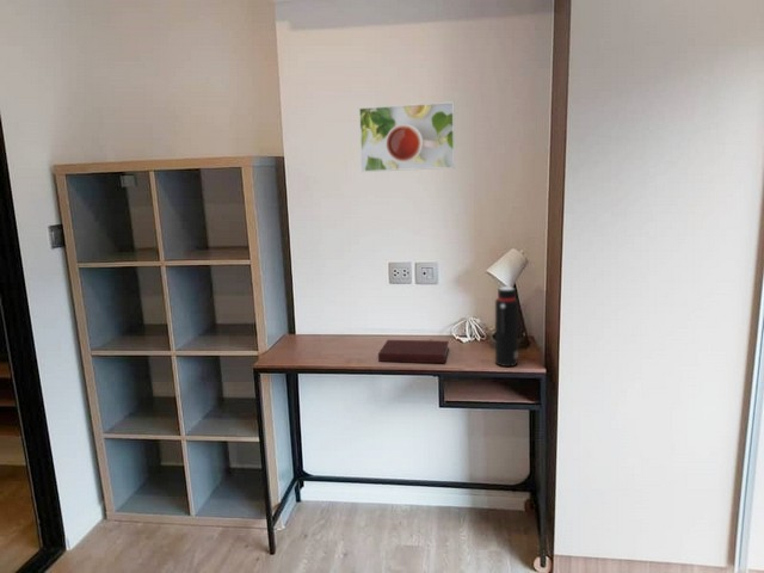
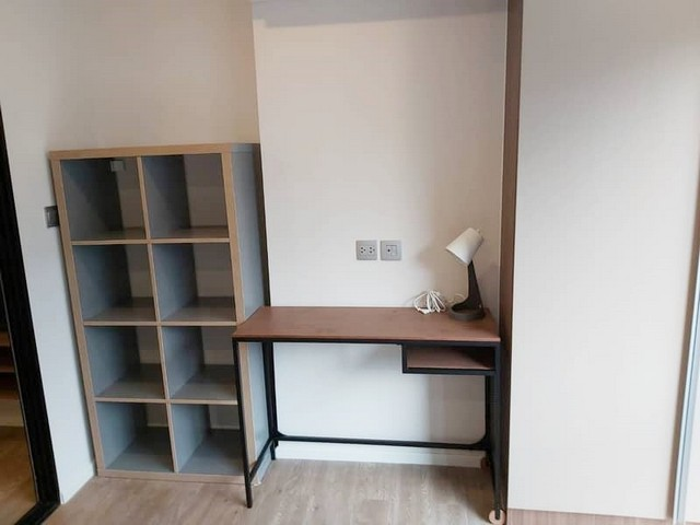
- notebook [377,339,450,364]
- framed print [358,100,456,173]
- water bottle [494,285,519,368]
